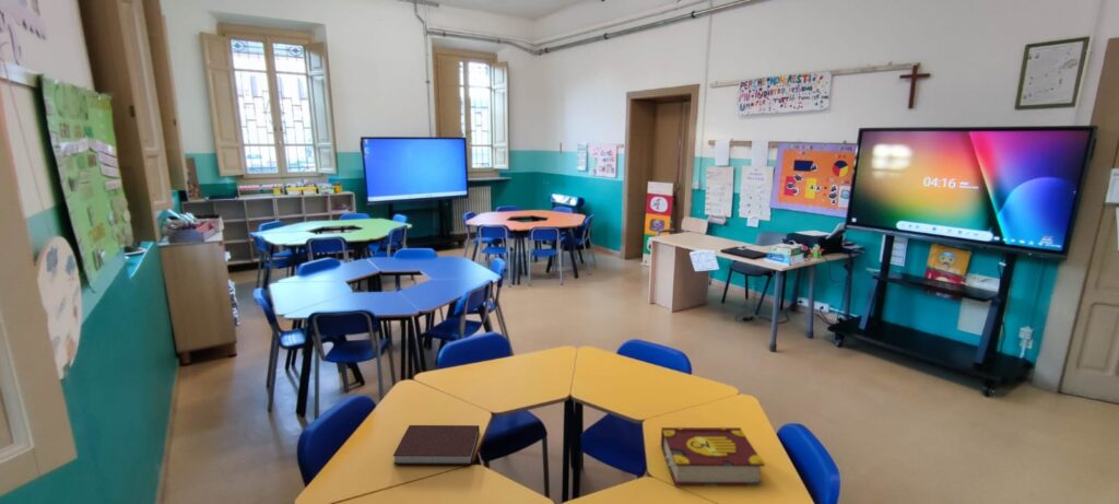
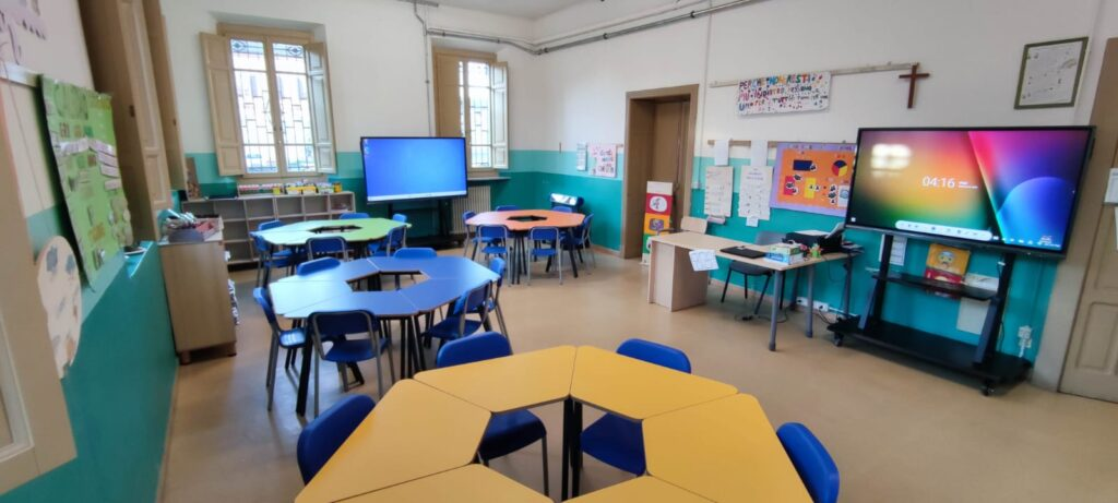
- book [660,425,766,487]
- notebook [392,424,481,466]
